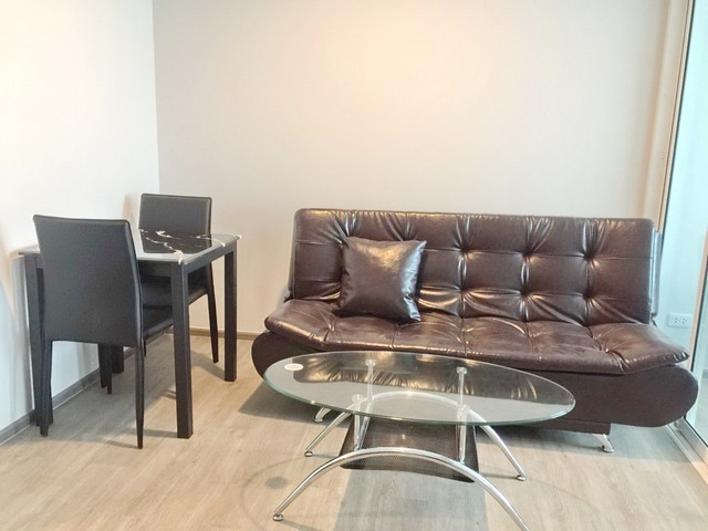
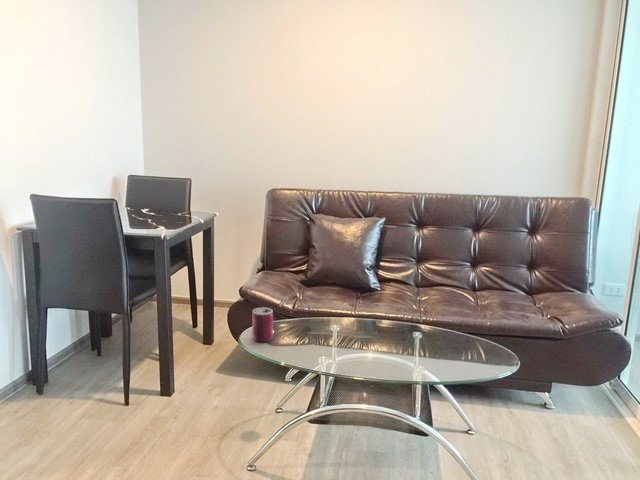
+ can [251,307,274,343]
